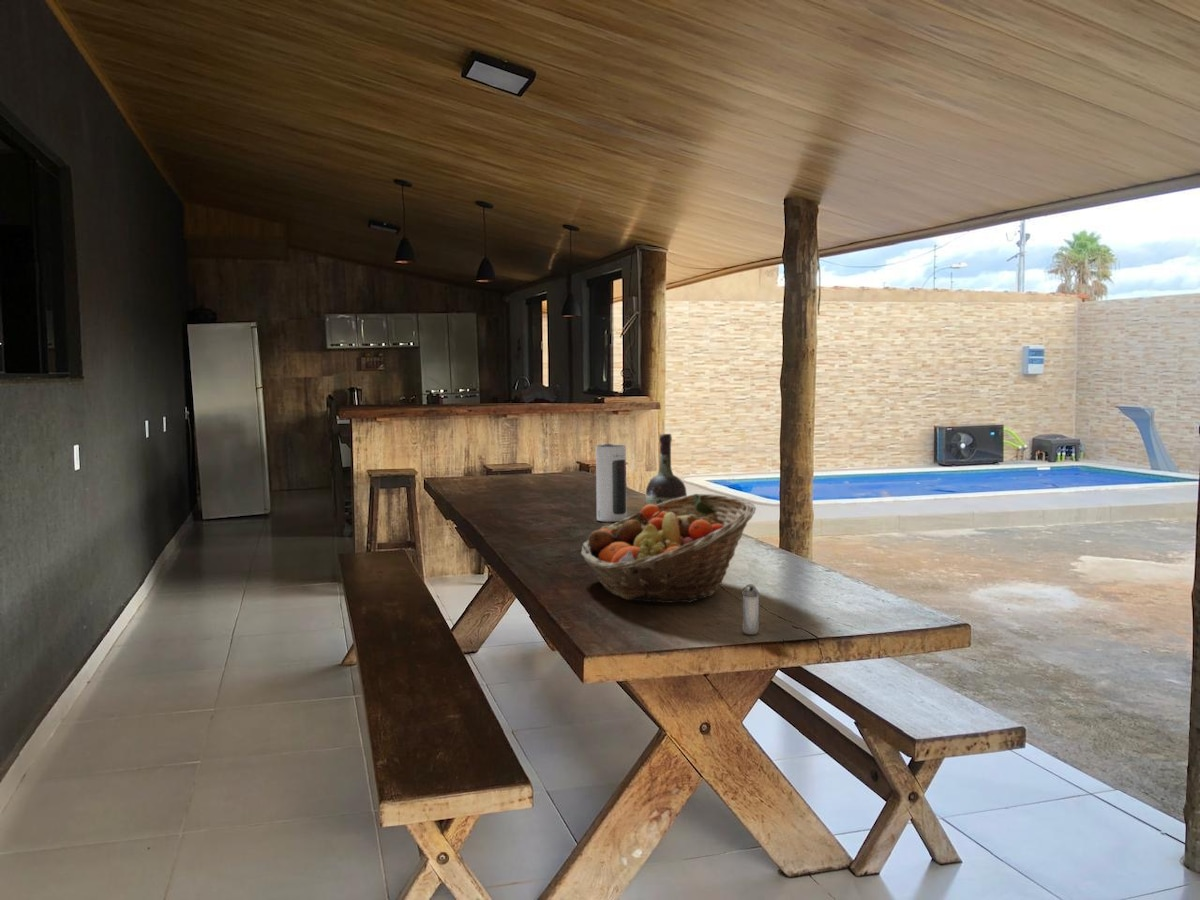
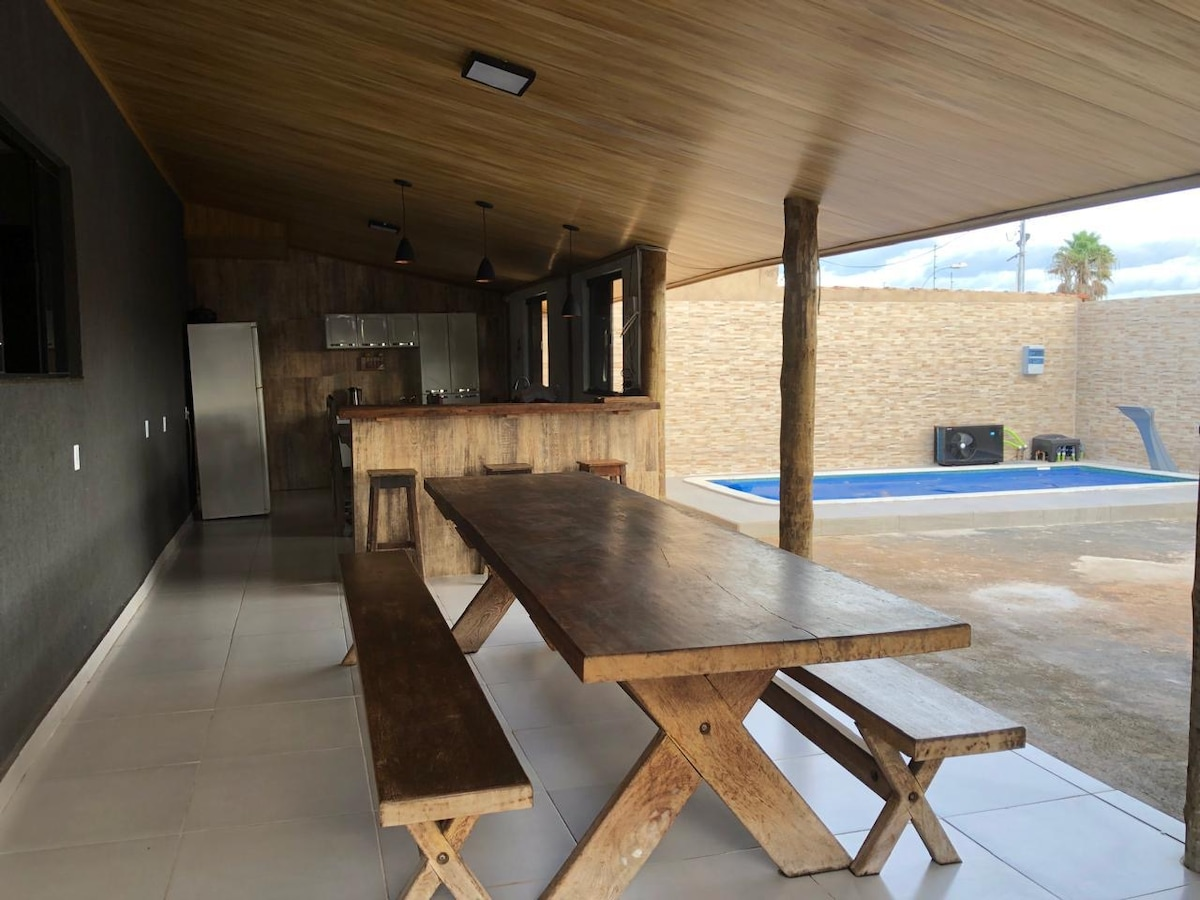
- shaker [741,583,760,636]
- fruit basket [580,493,757,604]
- speaker [595,443,627,523]
- cognac bottle [645,433,688,505]
